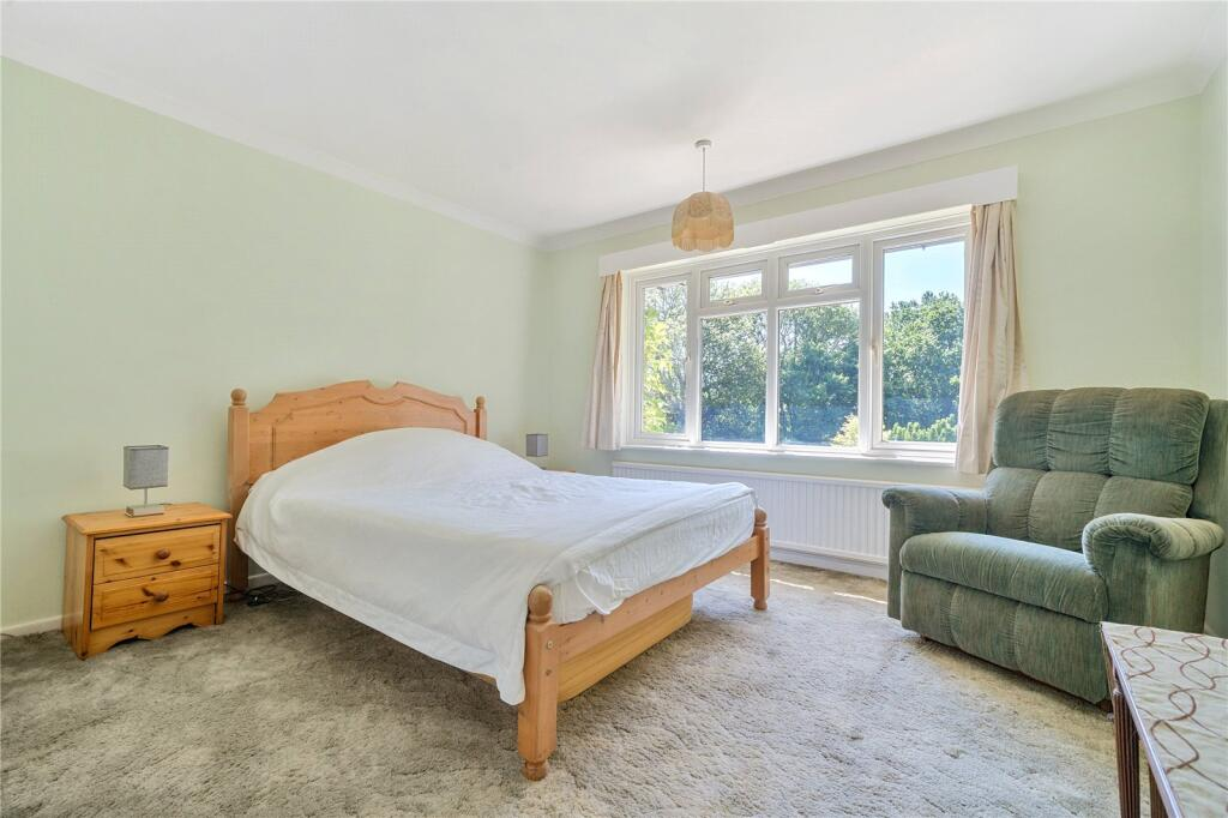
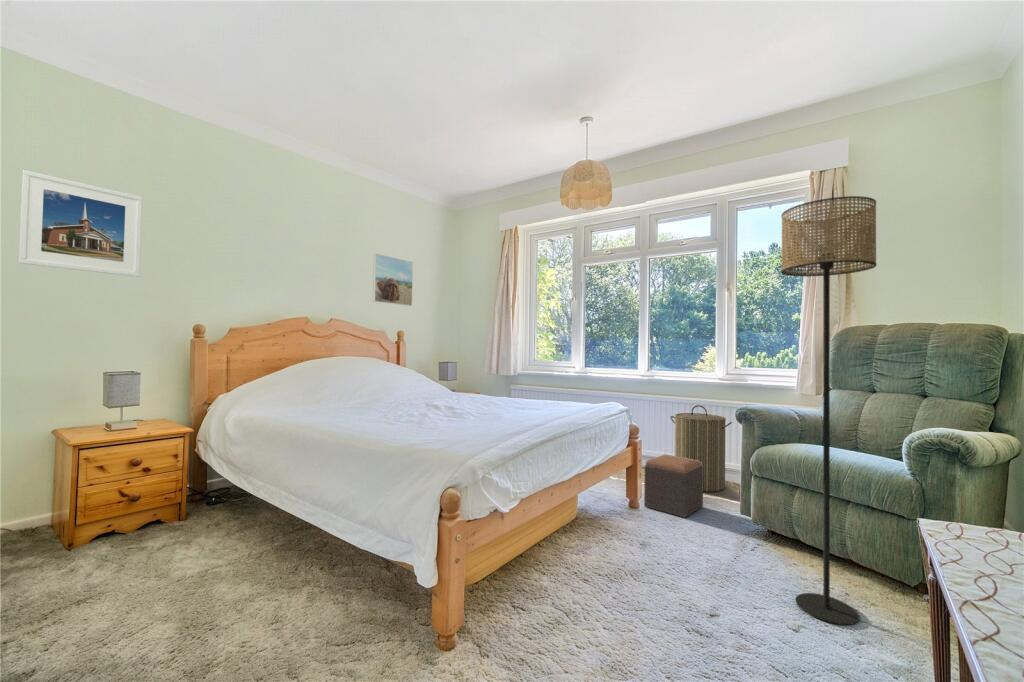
+ floor lamp [780,195,878,626]
+ laundry hamper [669,404,733,493]
+ footstool [643,453,704,519]
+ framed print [372,253,414,307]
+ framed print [18,169,143,278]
